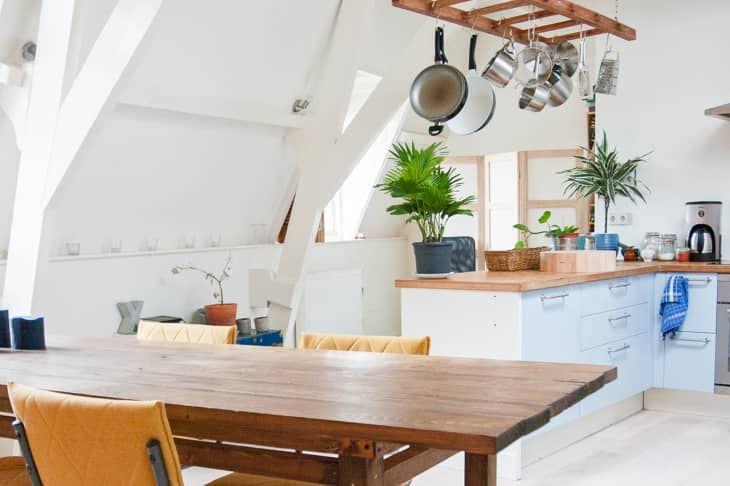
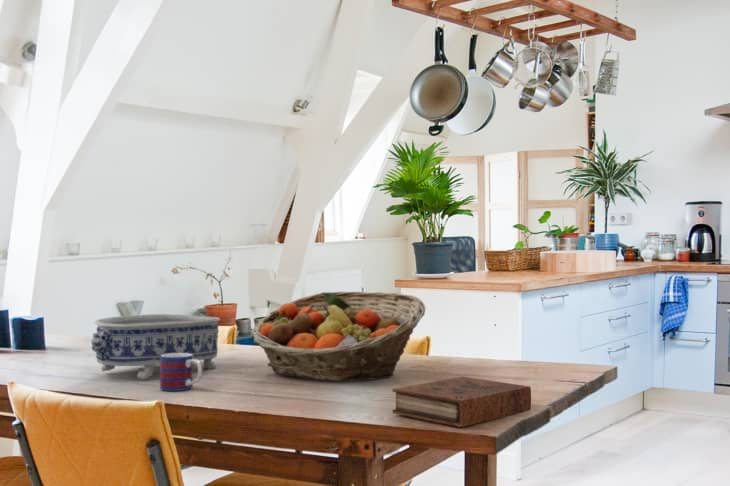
+ book [392,376,532,428]
+ decorative bowl [90,313,221,380]
+ mug [159,353,203,392]
+ fruit basket [250,291,427,382]
